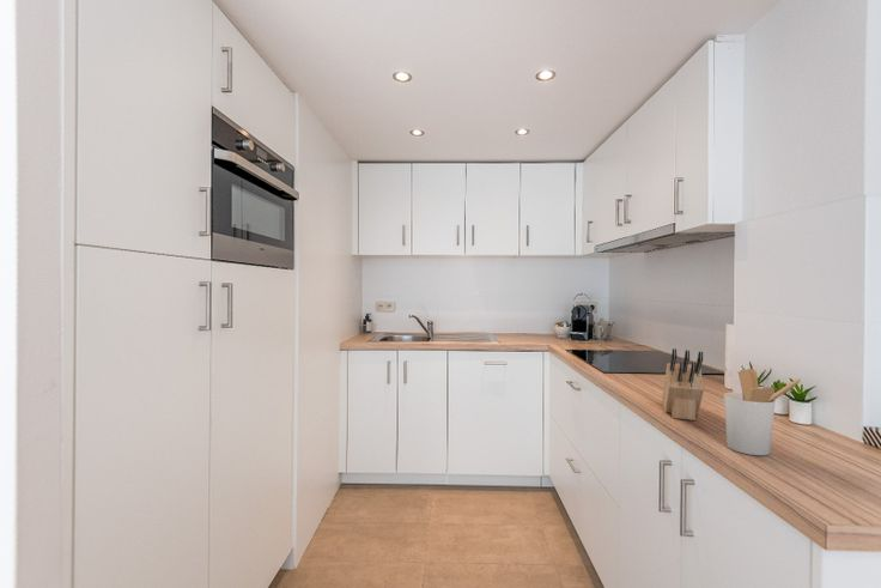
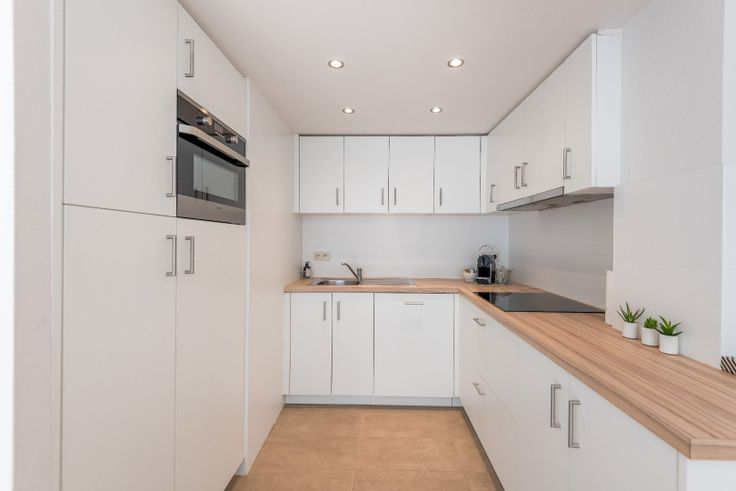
- utensil holder [723,368,802,456]
- knife block [661,347,705,422]
